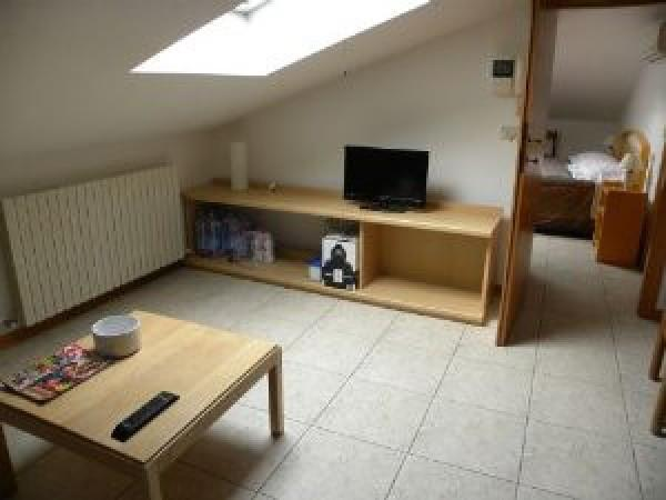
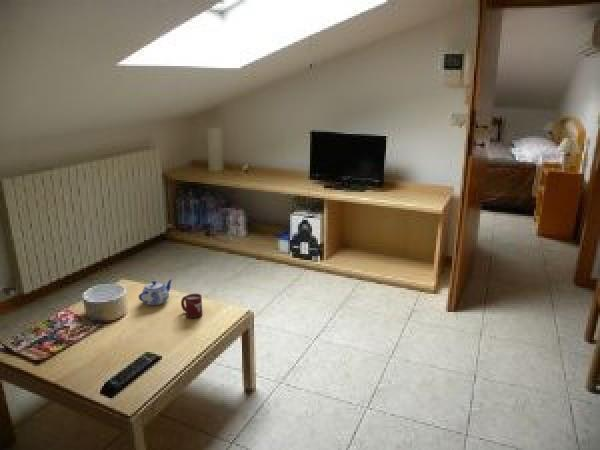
+ cup [180,293,203,319]
+ teapot [138,278,173,306]
